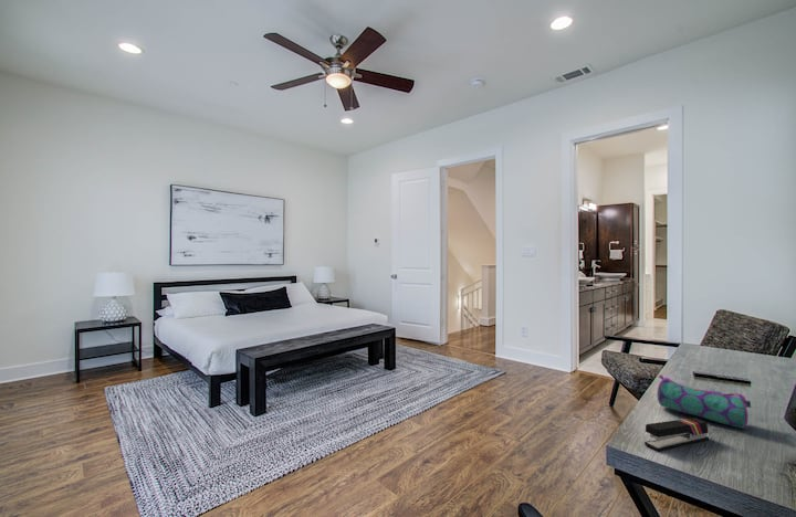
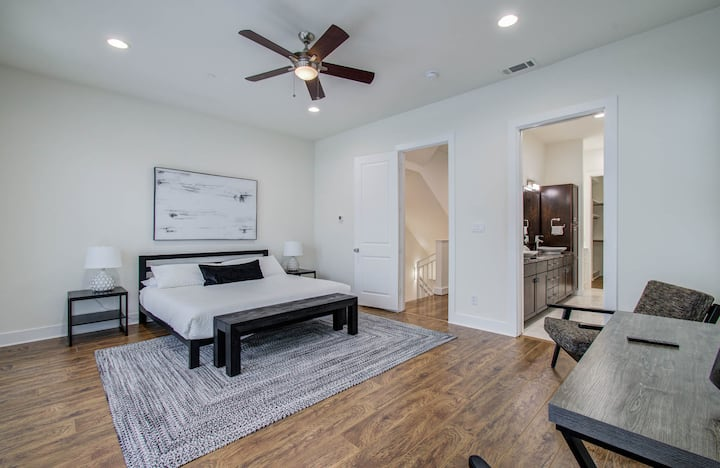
- stapler [643,416,710,452]
- pencil case [656,373,752,430]
